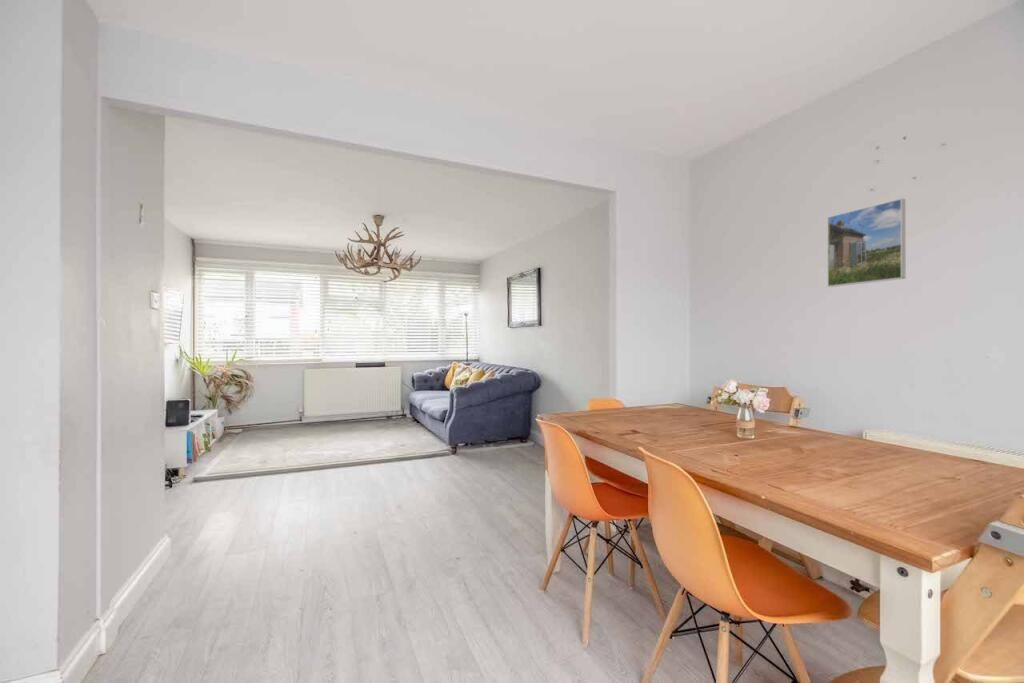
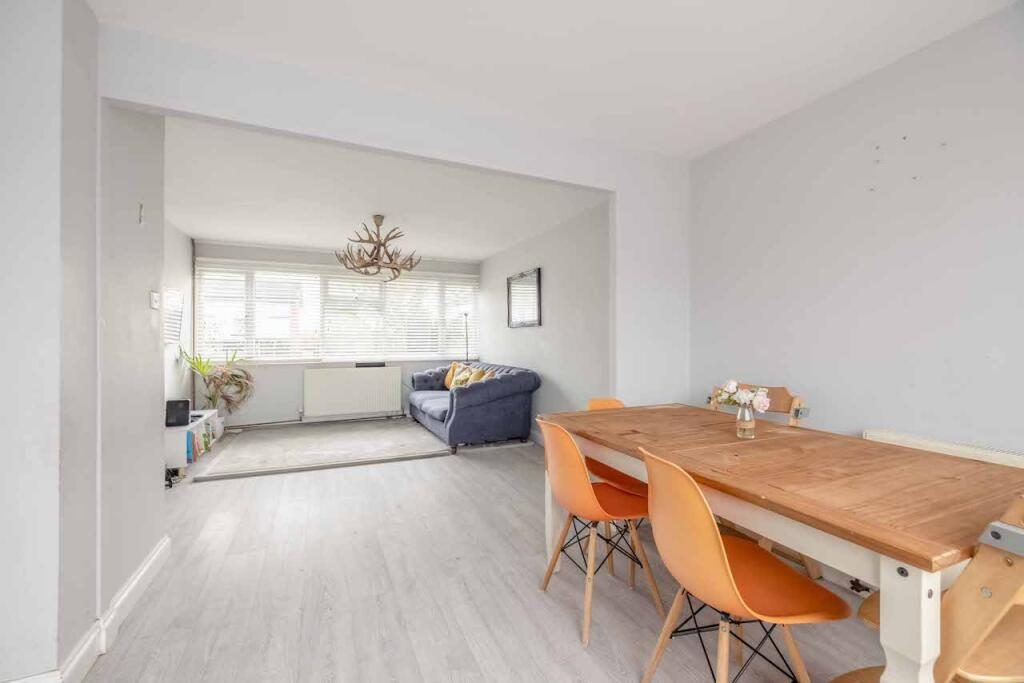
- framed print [826,197,906,288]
